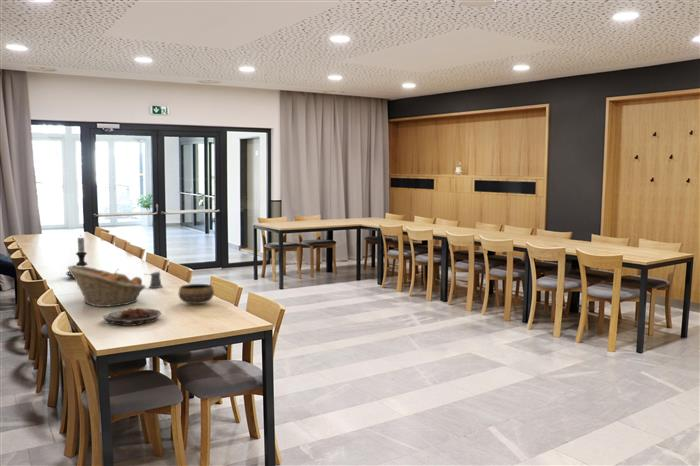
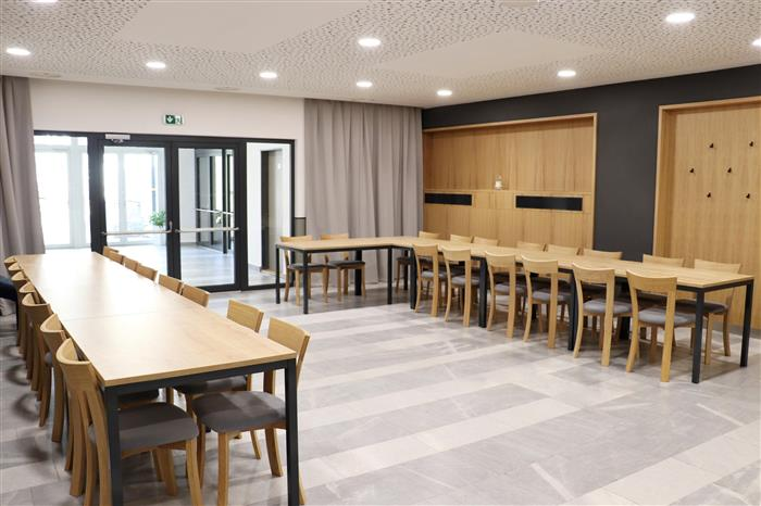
- fruit basket [66,264,147,308]
- pepper shaker [143,271,163,289]
- bowl [178,283,215,305]
- plate [102,307,162,327]
- candle holder [65,234,89,279]
